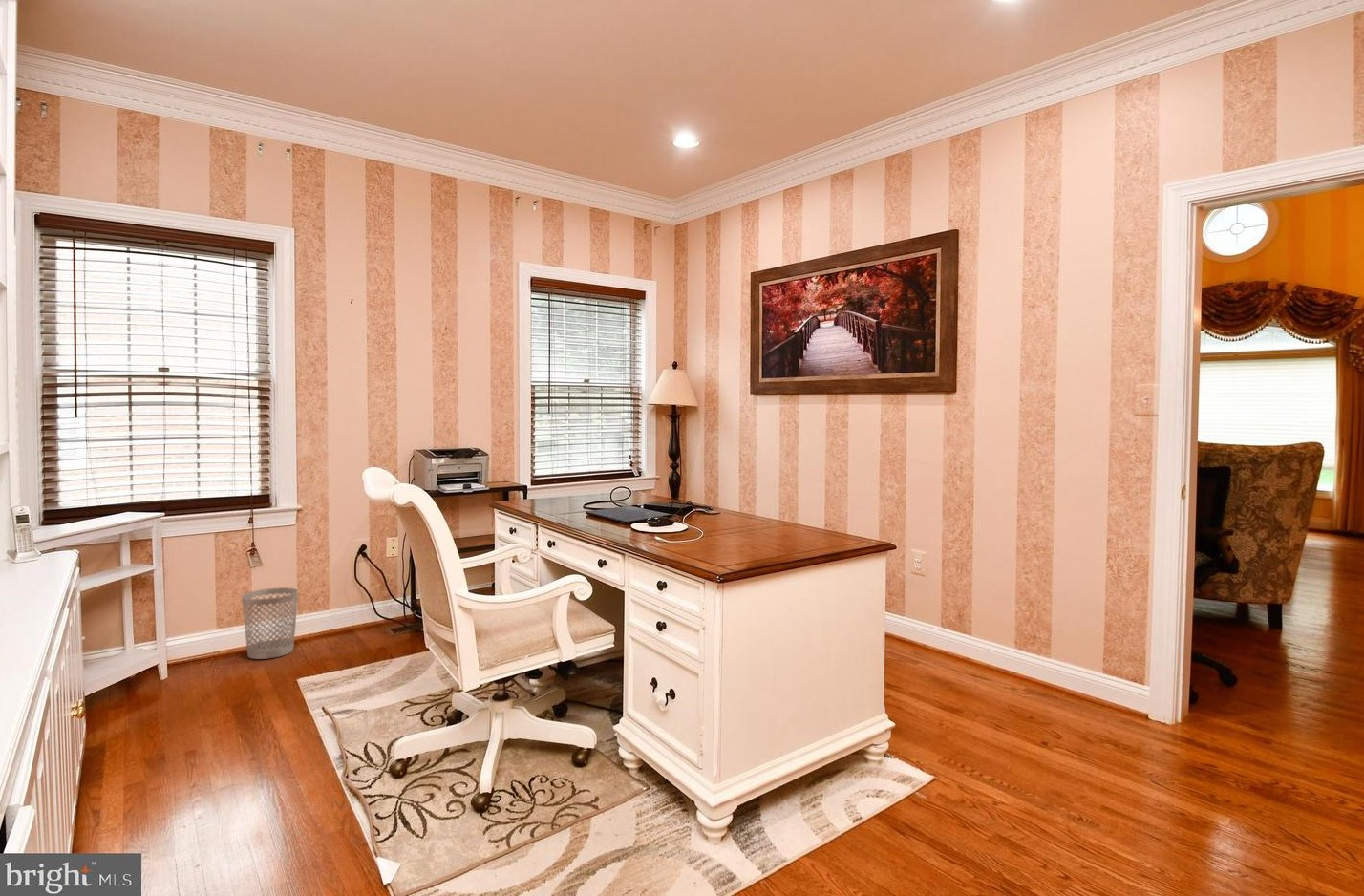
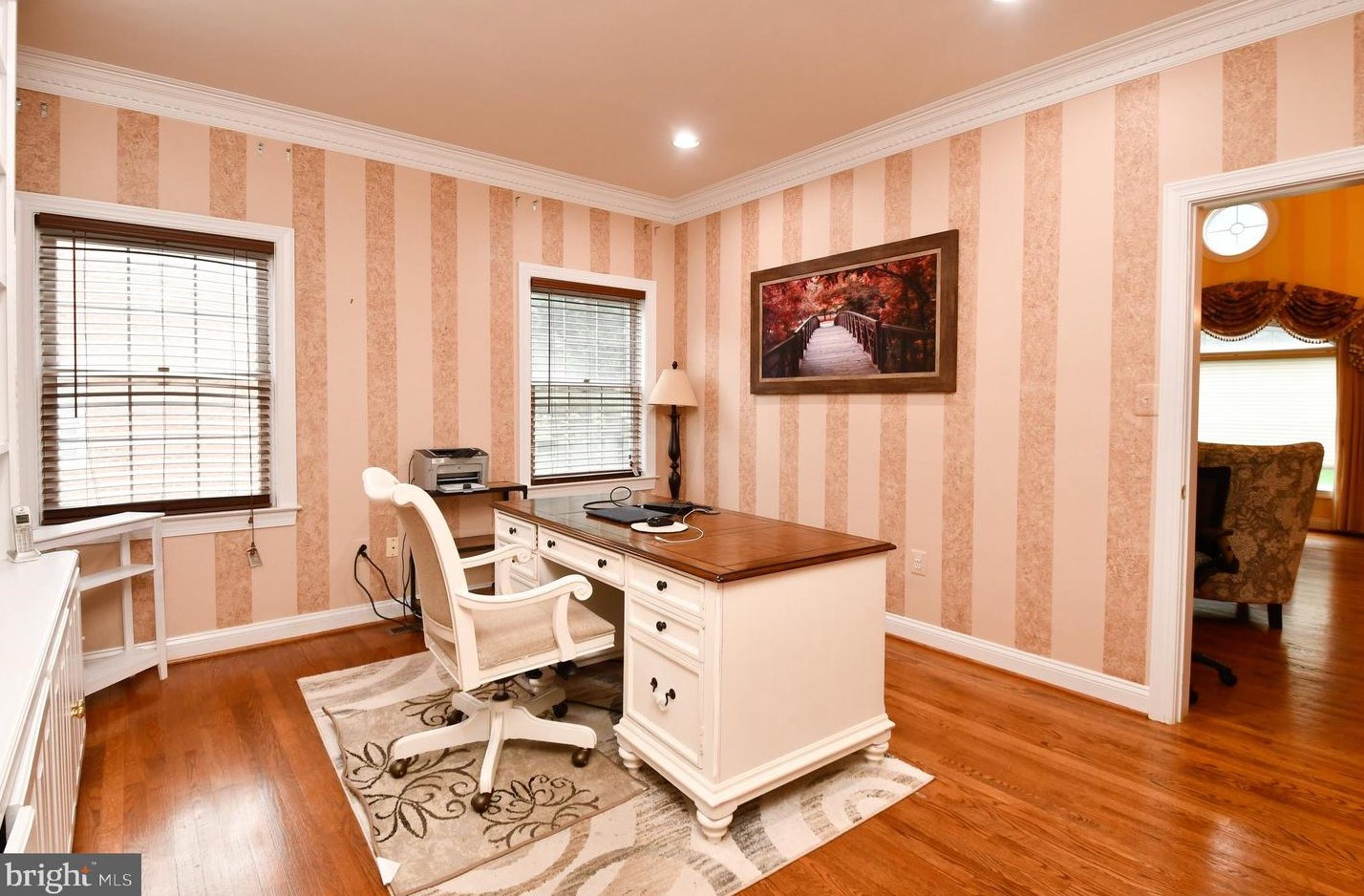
- wastebasket [241,587,299,660]
